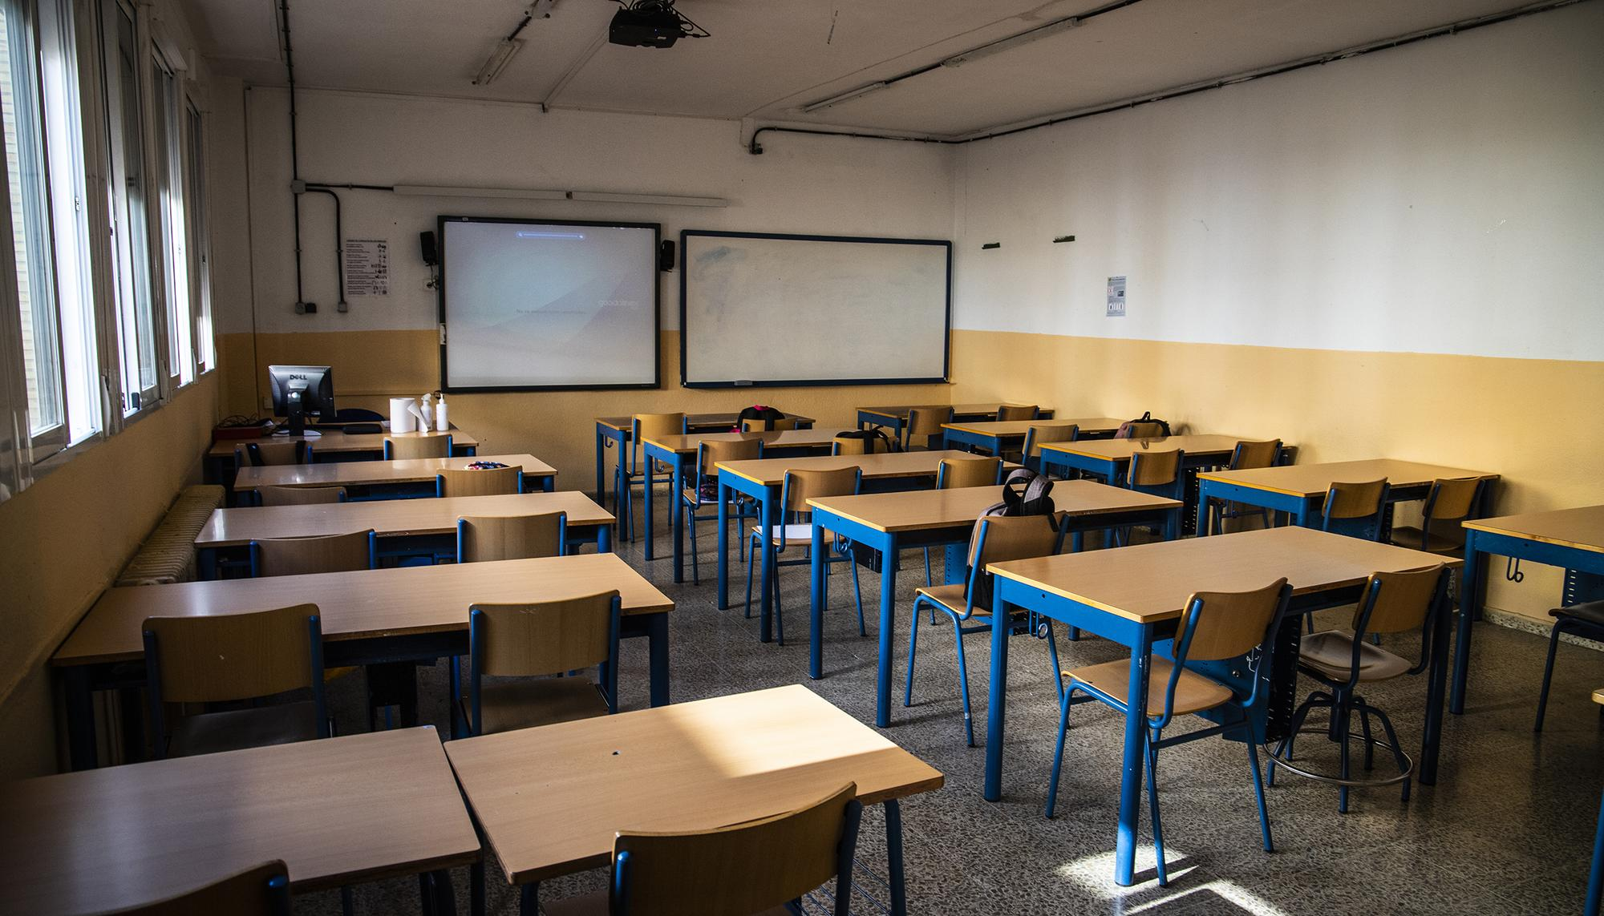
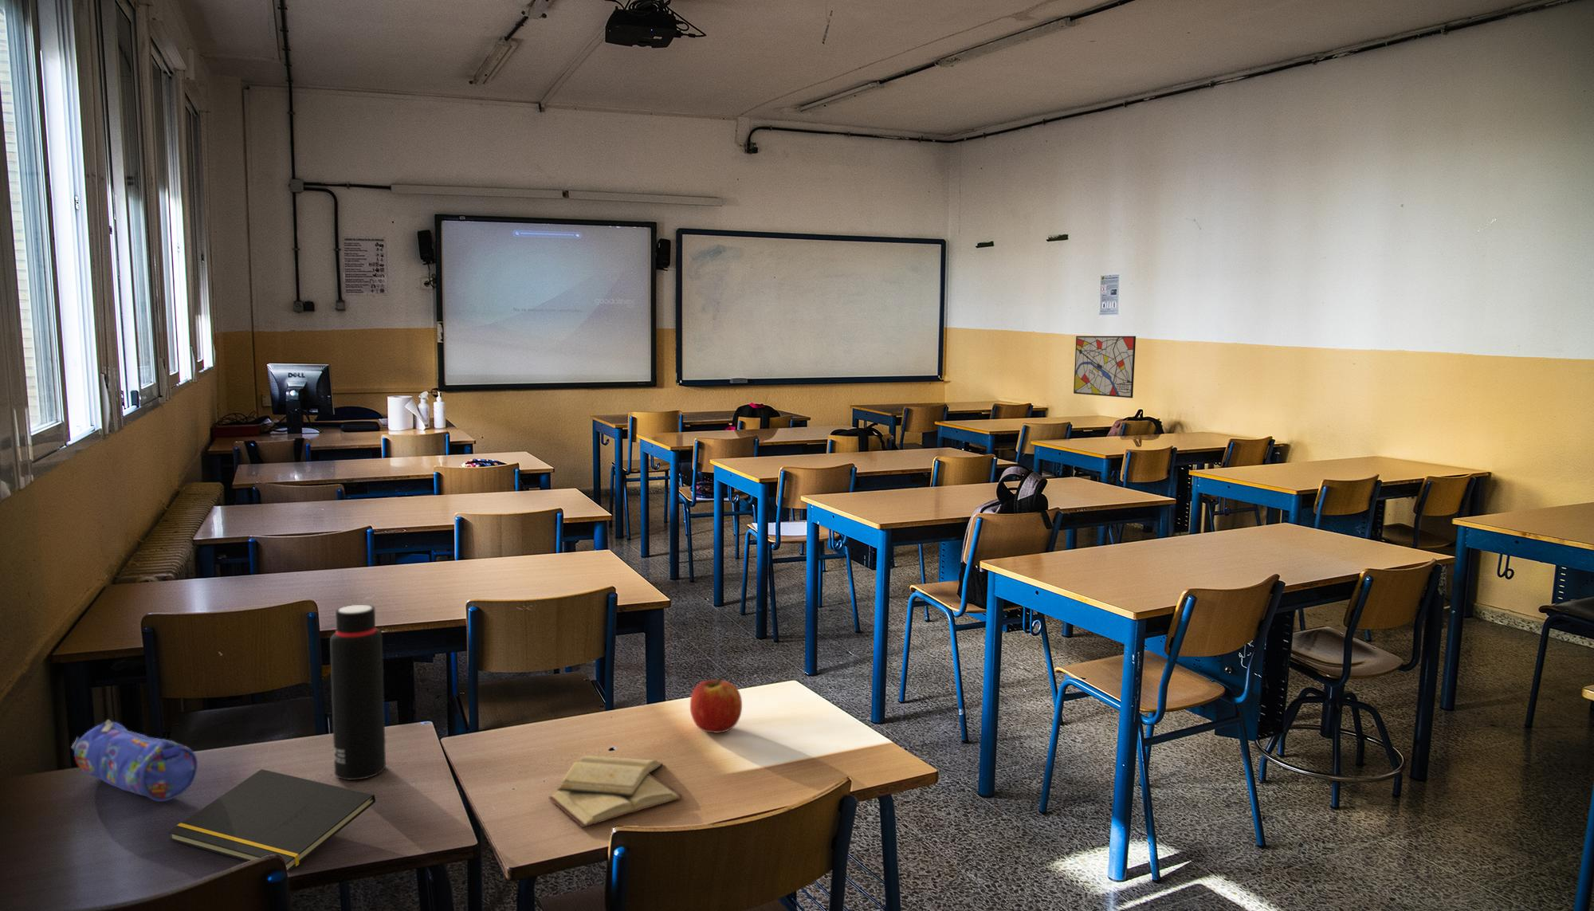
+ diary [547,754,684,828]
+ wall art [1073,335,1136,399]
+ apple [690,676,742,734]
+ pencil case [70,719,198,803]
+ water bottle [330,604,386,781]
+ notepad [168,769,377,873]
